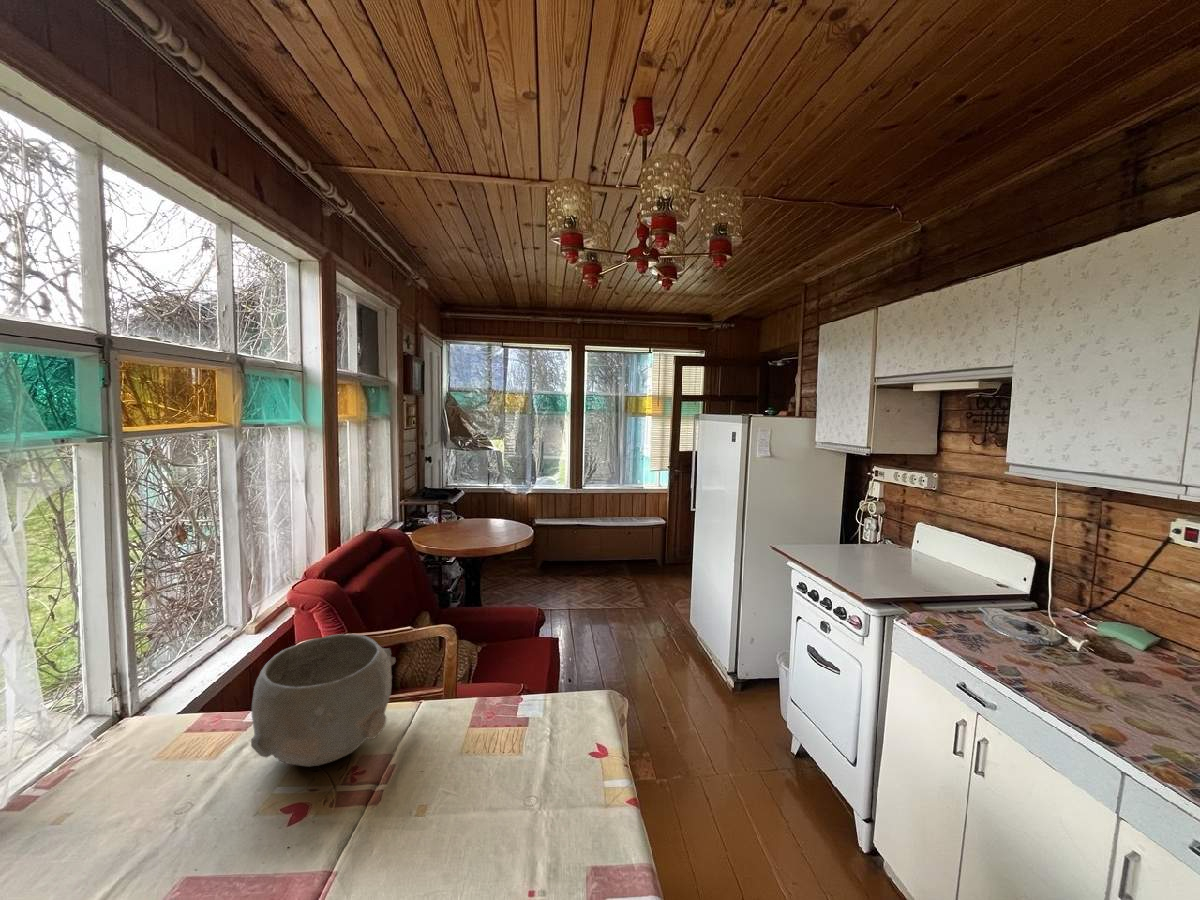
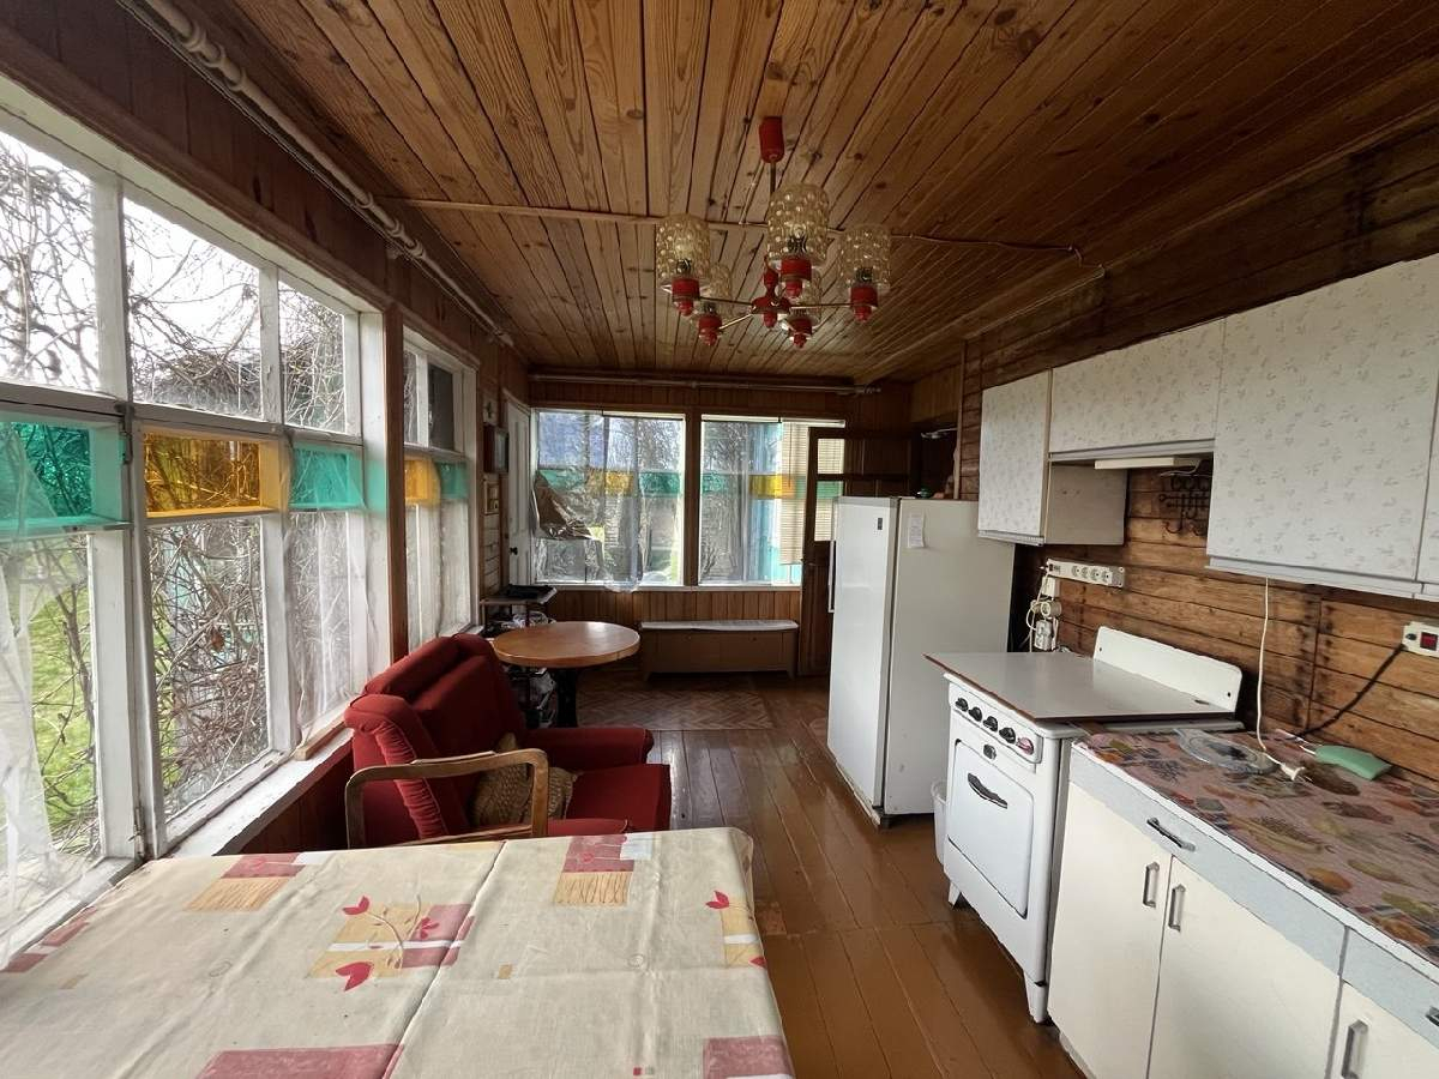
- bowl [250,633,397,768]
